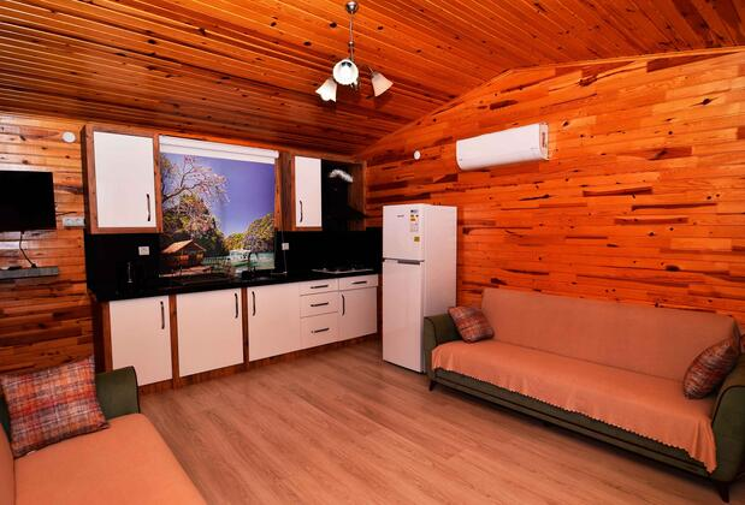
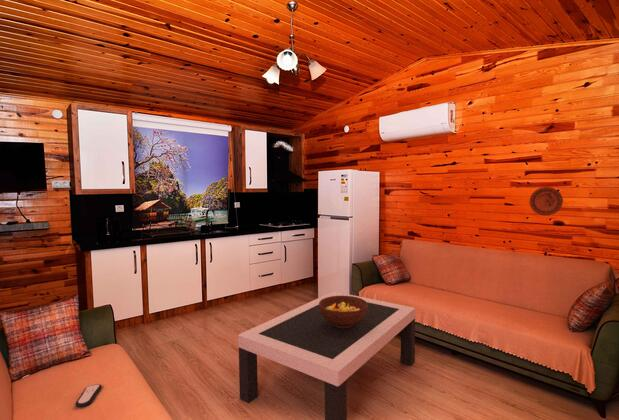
+ fruit bowl [319,296,368,328]
+ remote control [74,383,103,408]
+ coffee table [237,291,416,420]
+ decorative plate [529,186,564,217]
